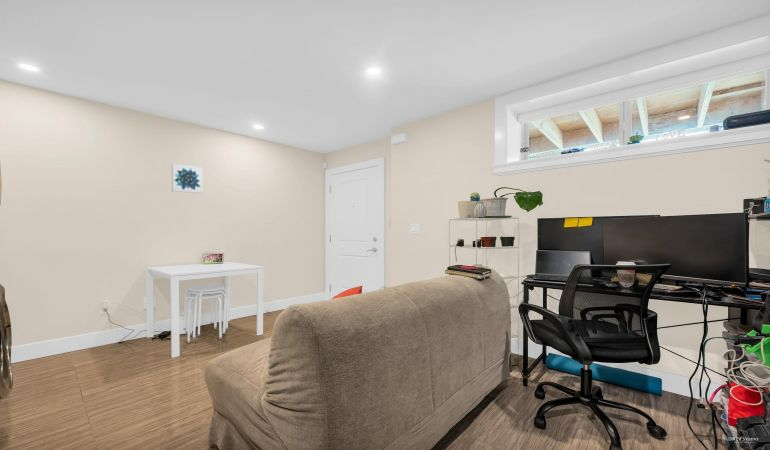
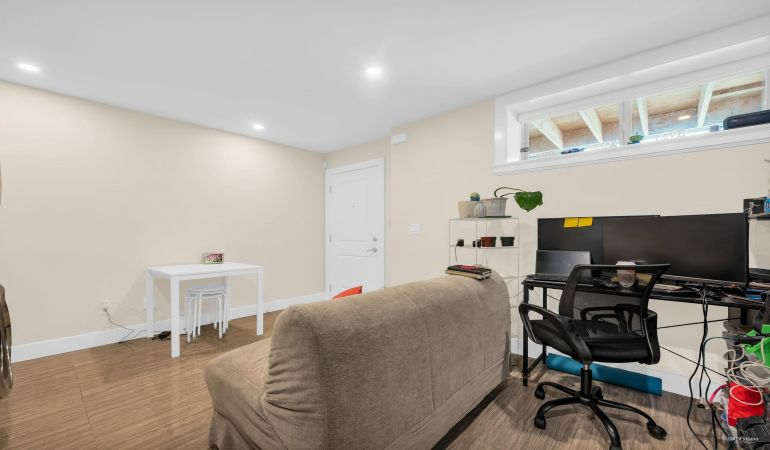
- wall art [171,163,204,194]
